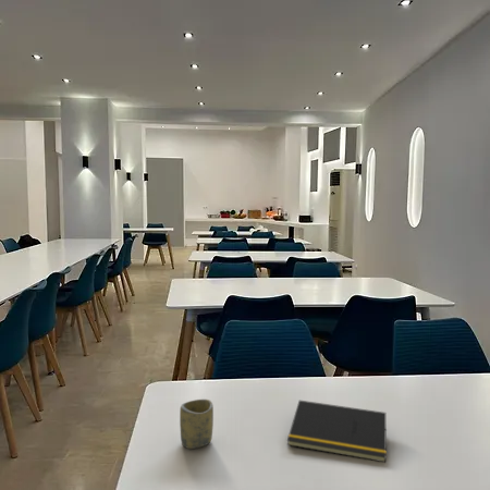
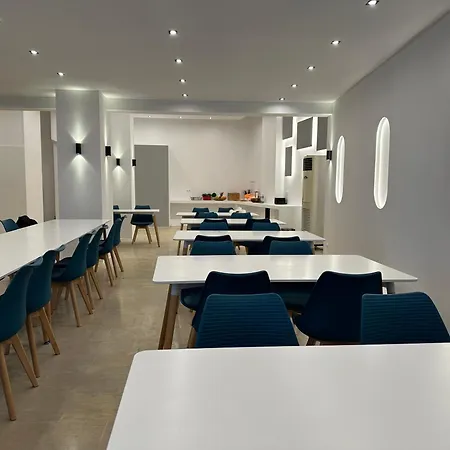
- cup [179,399,215,450]
- notepad [286,400,388,463]
